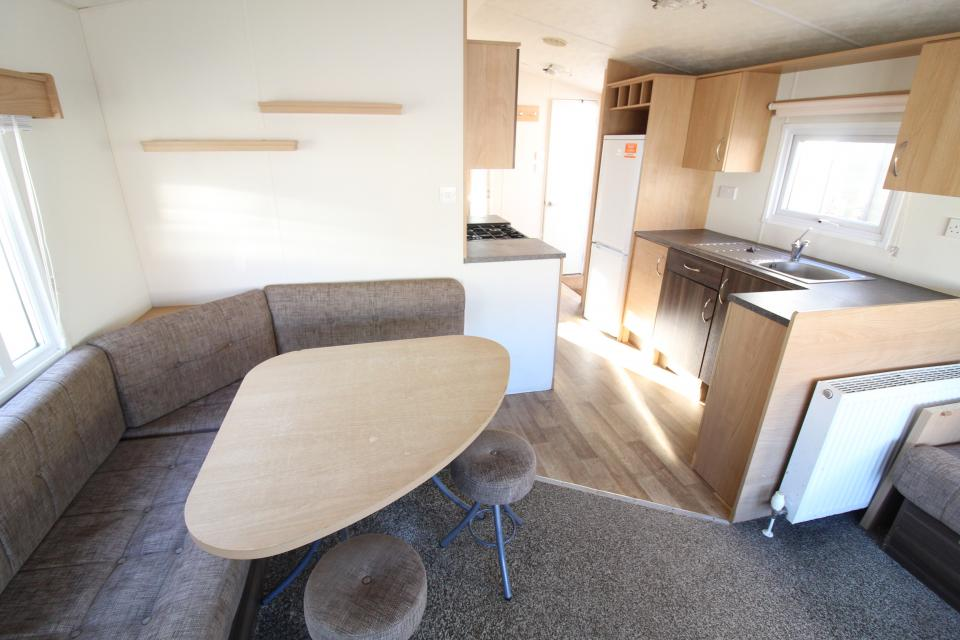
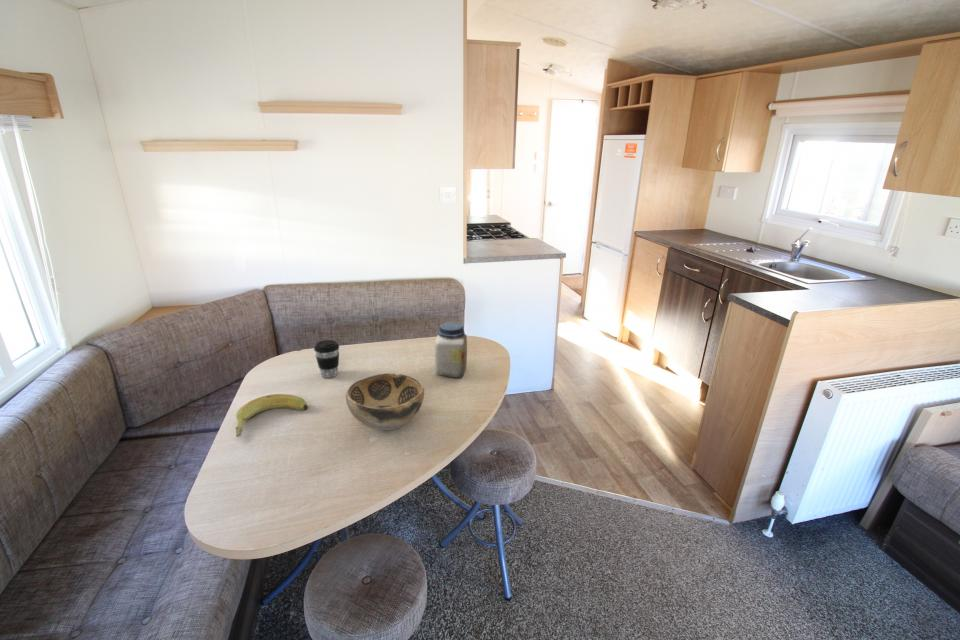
+ jar [434,321,468,379]
+ coffee cup [313,339,340,379]
+ banana [235,393,309,438]
+ decorative bowl [345,372,425,431]
